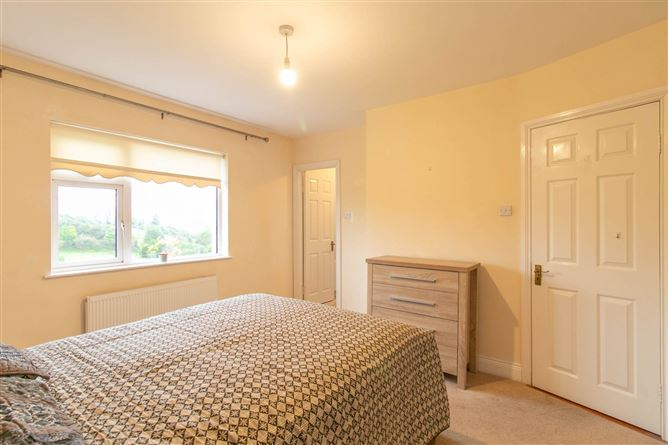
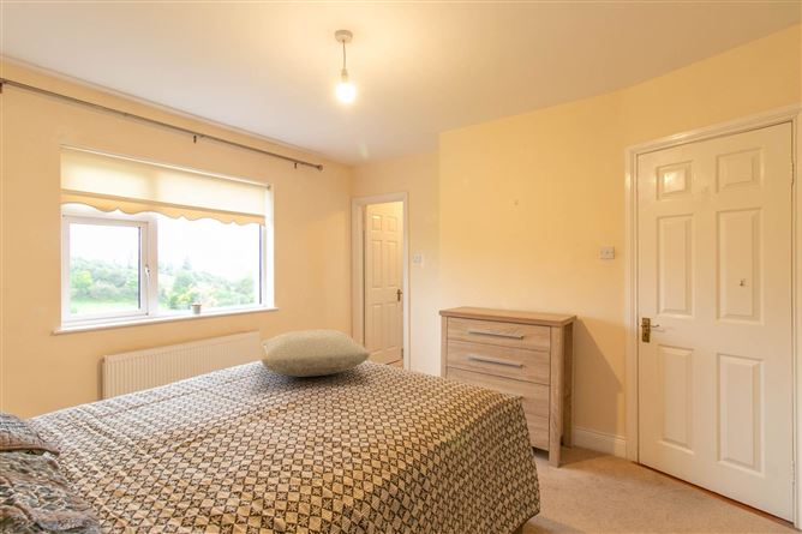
+ pillow [259,328,371,378]
